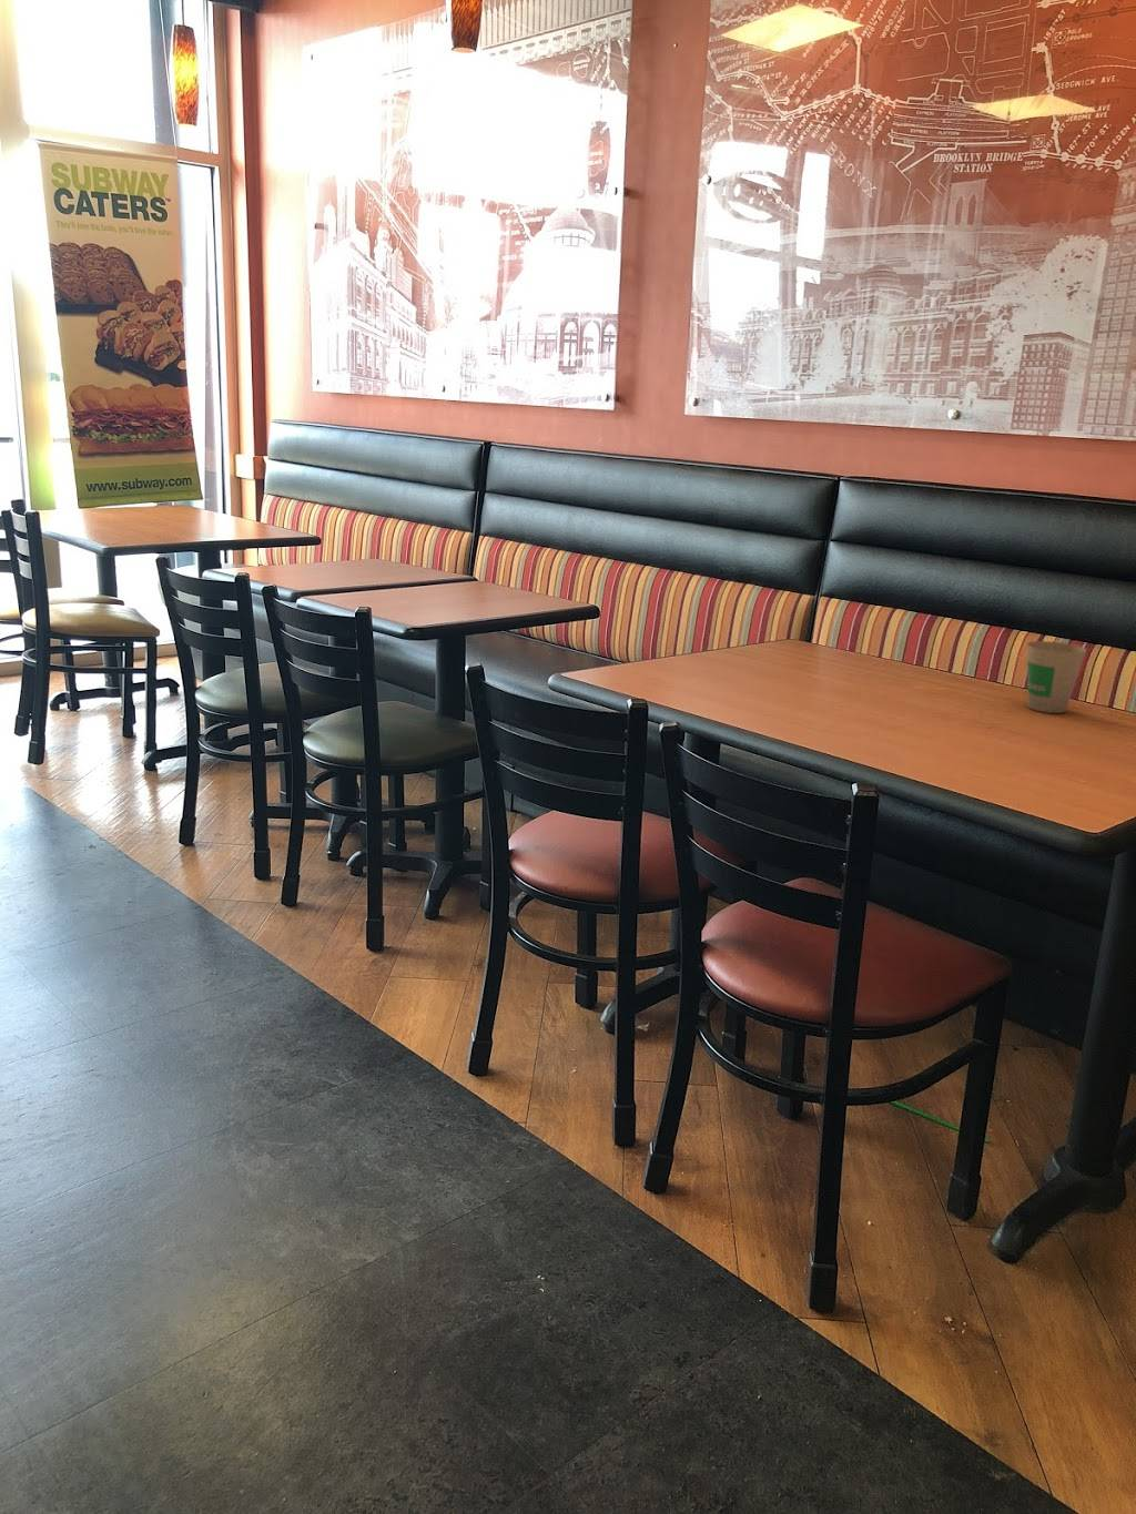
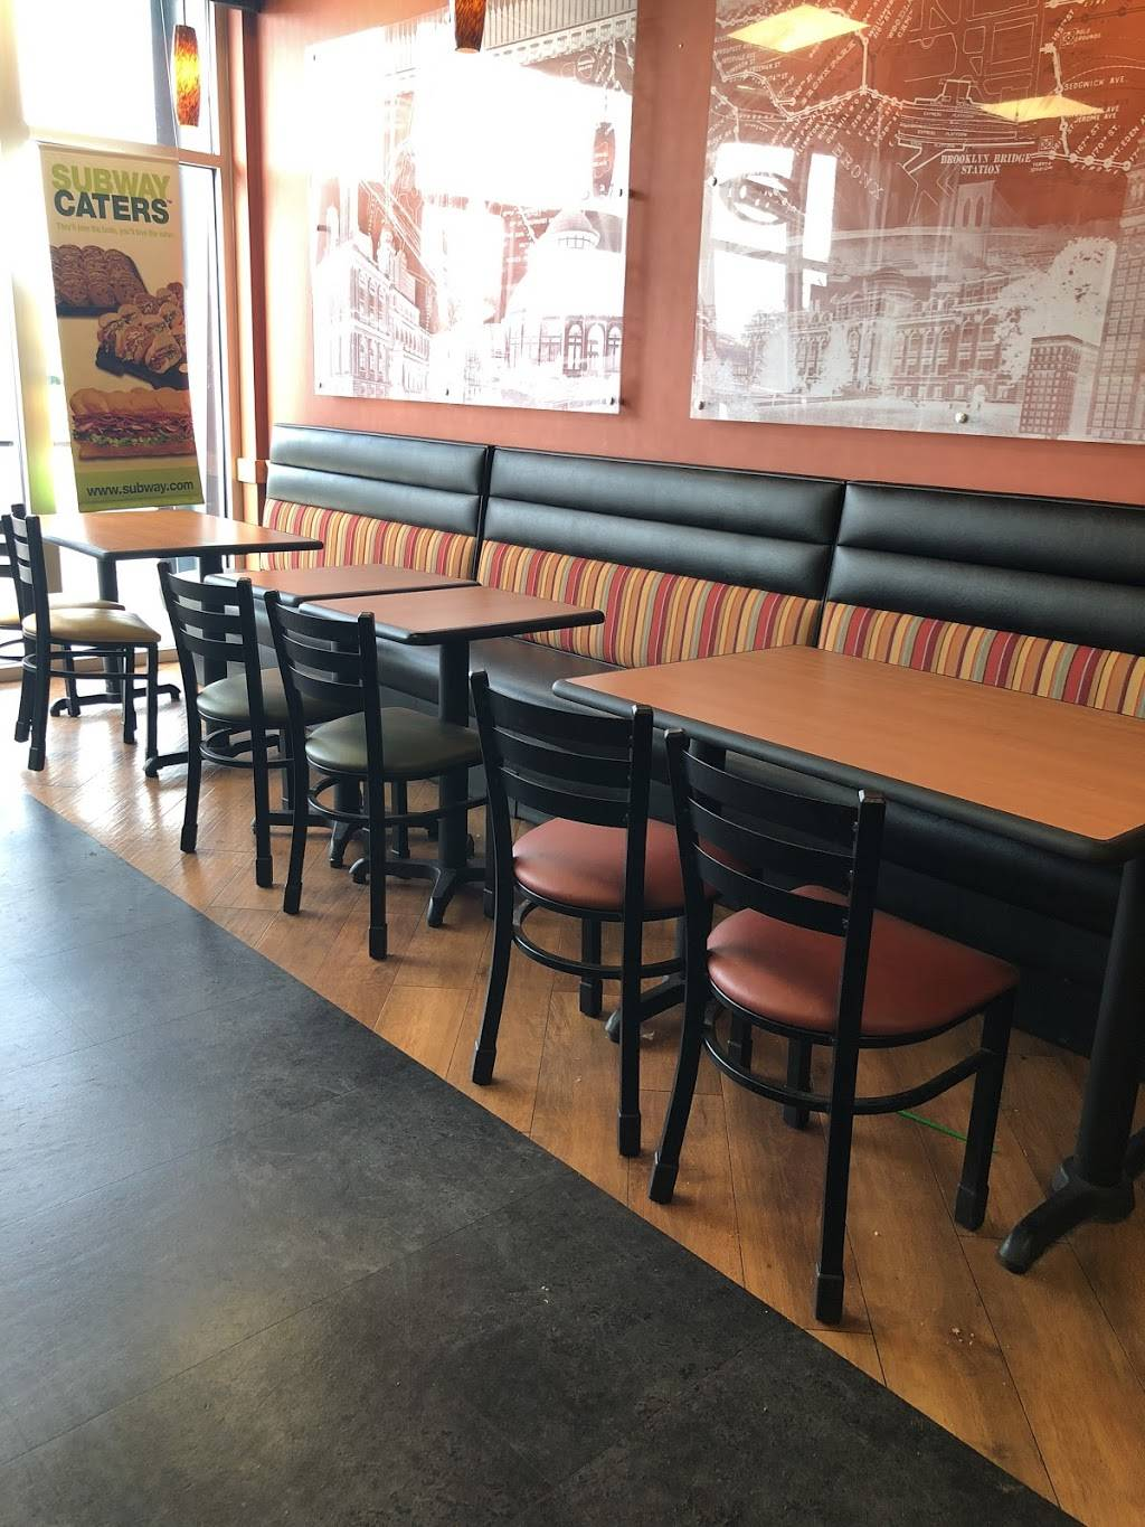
- paper cup [1026,639,1087,715]
